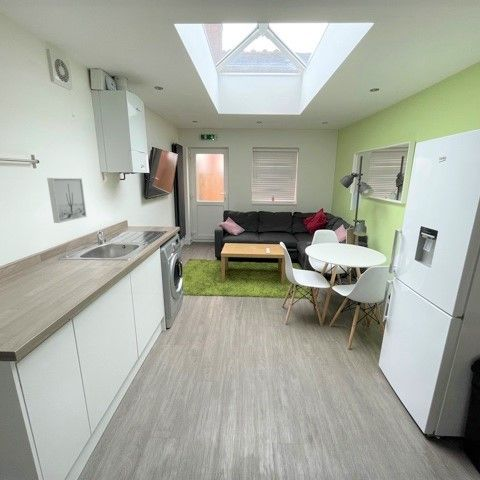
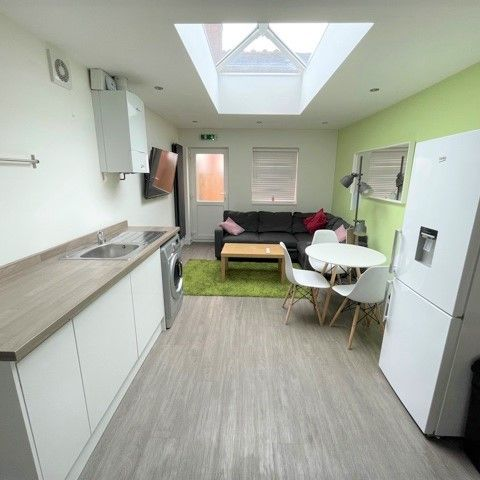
- wall art [46,177,88,224]
